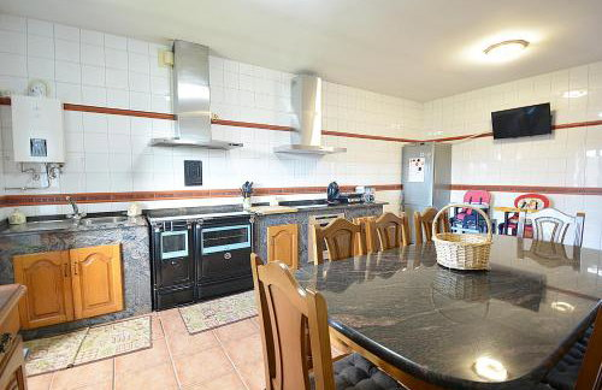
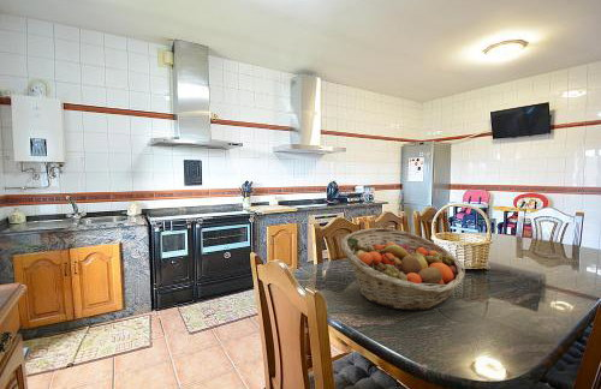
+ fruit basket [340,227,466,312]
